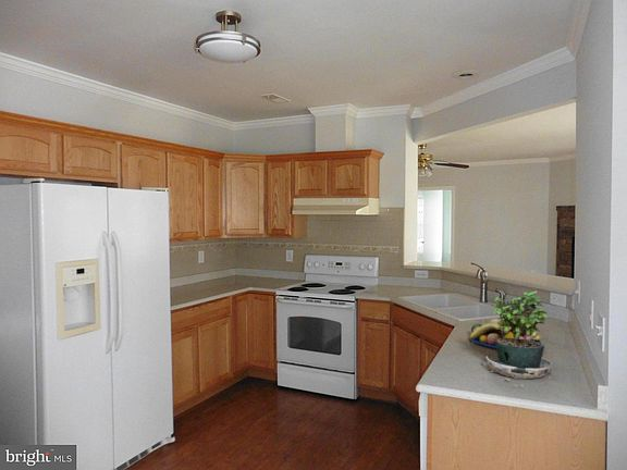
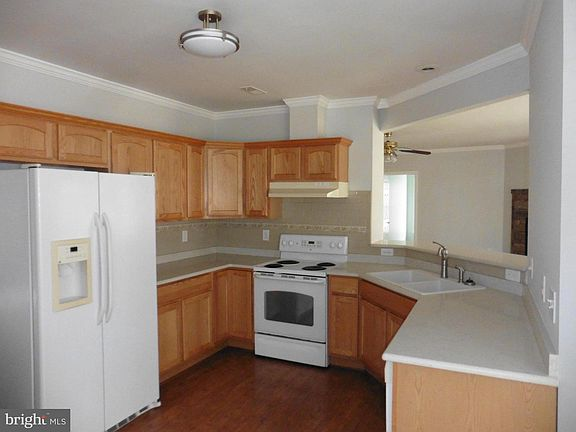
- potted plant [485,290,553,388]
- fruit bowl [468,318,542,349]
